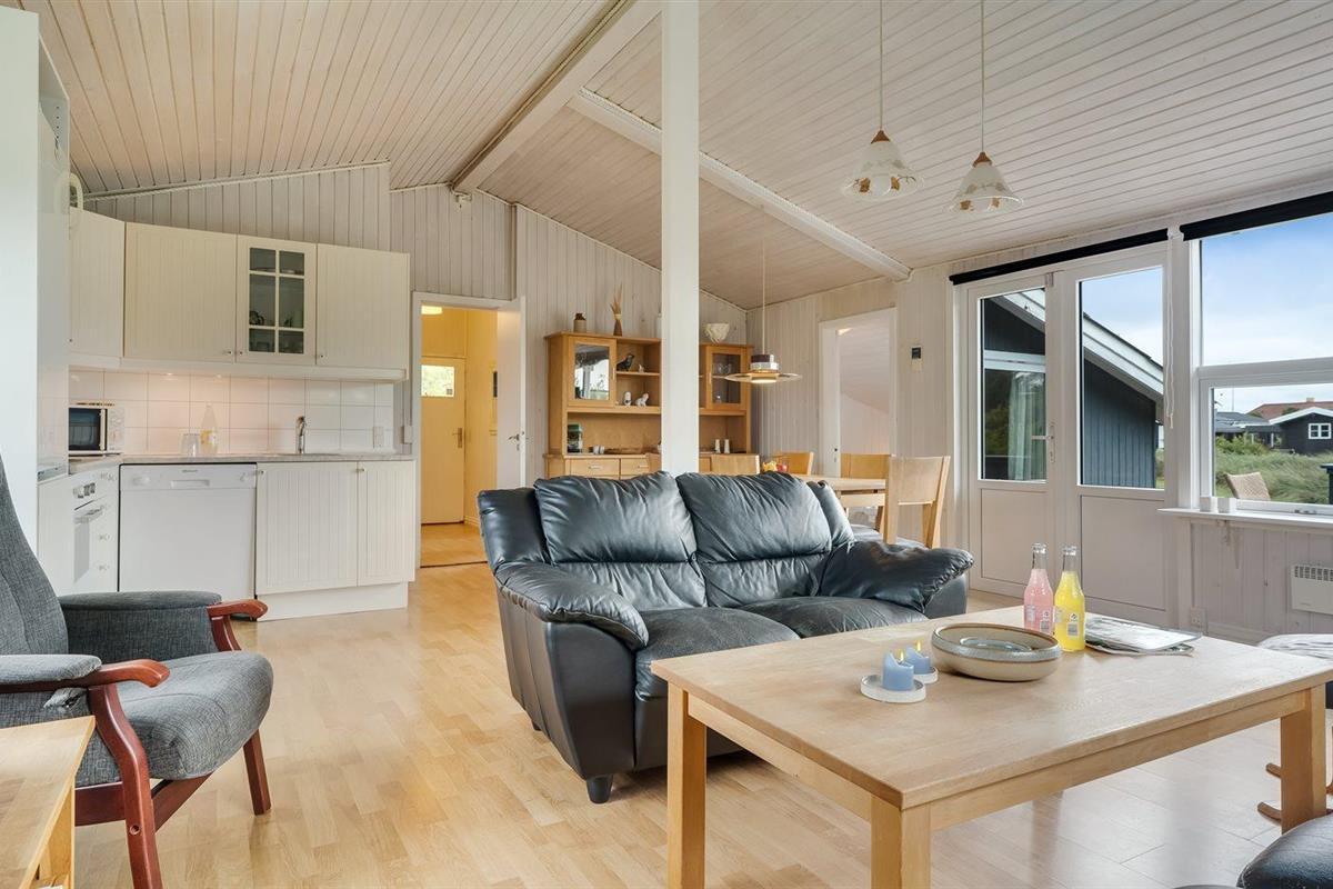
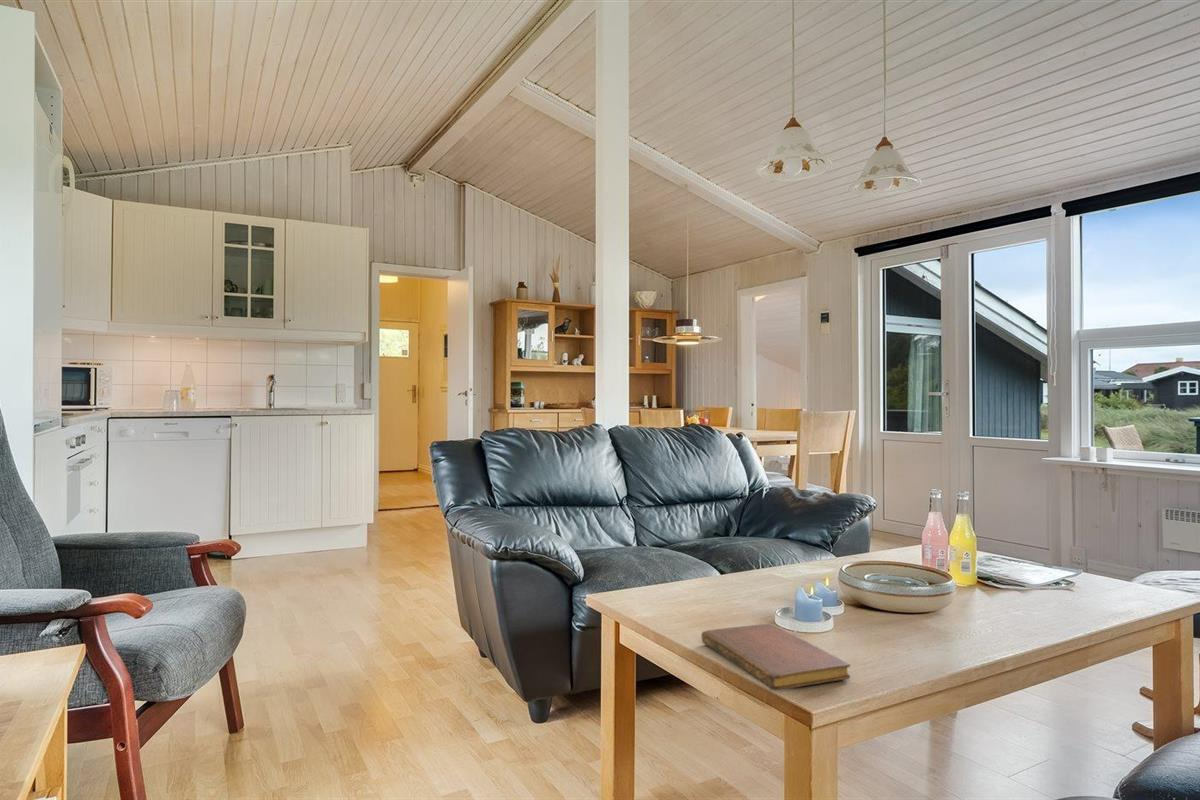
+ notebook [701,623,851,691]
